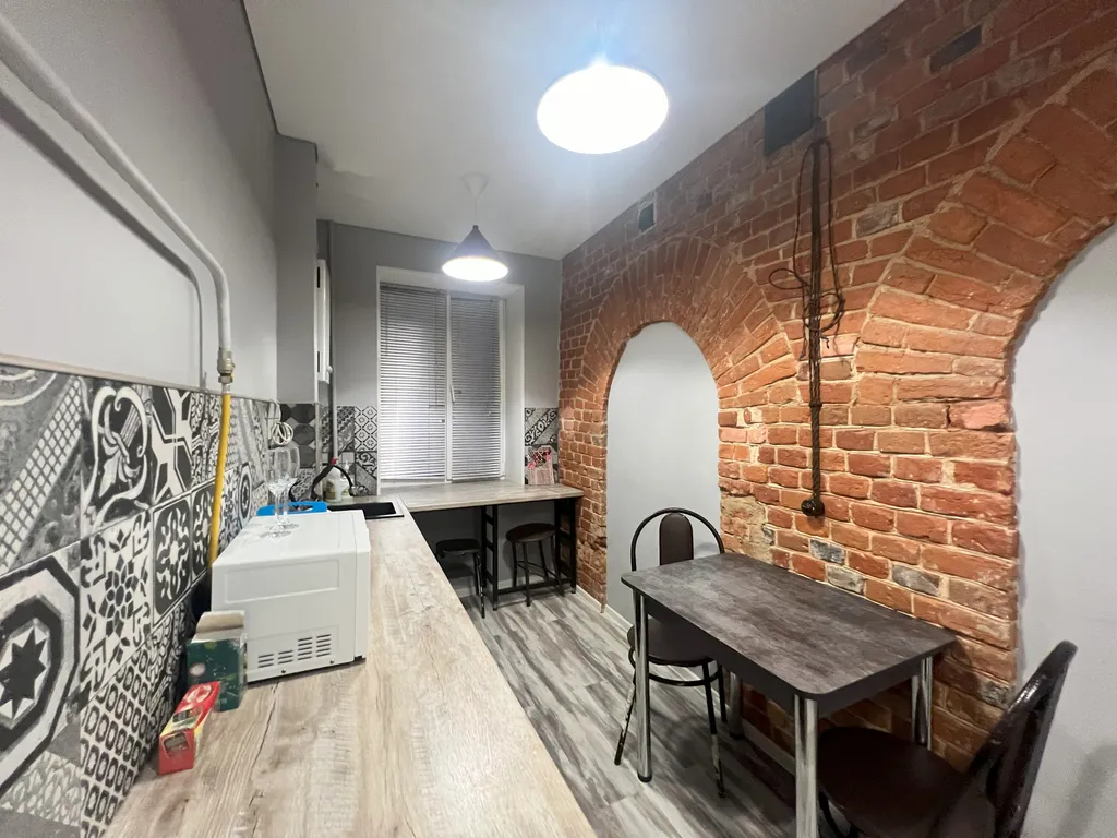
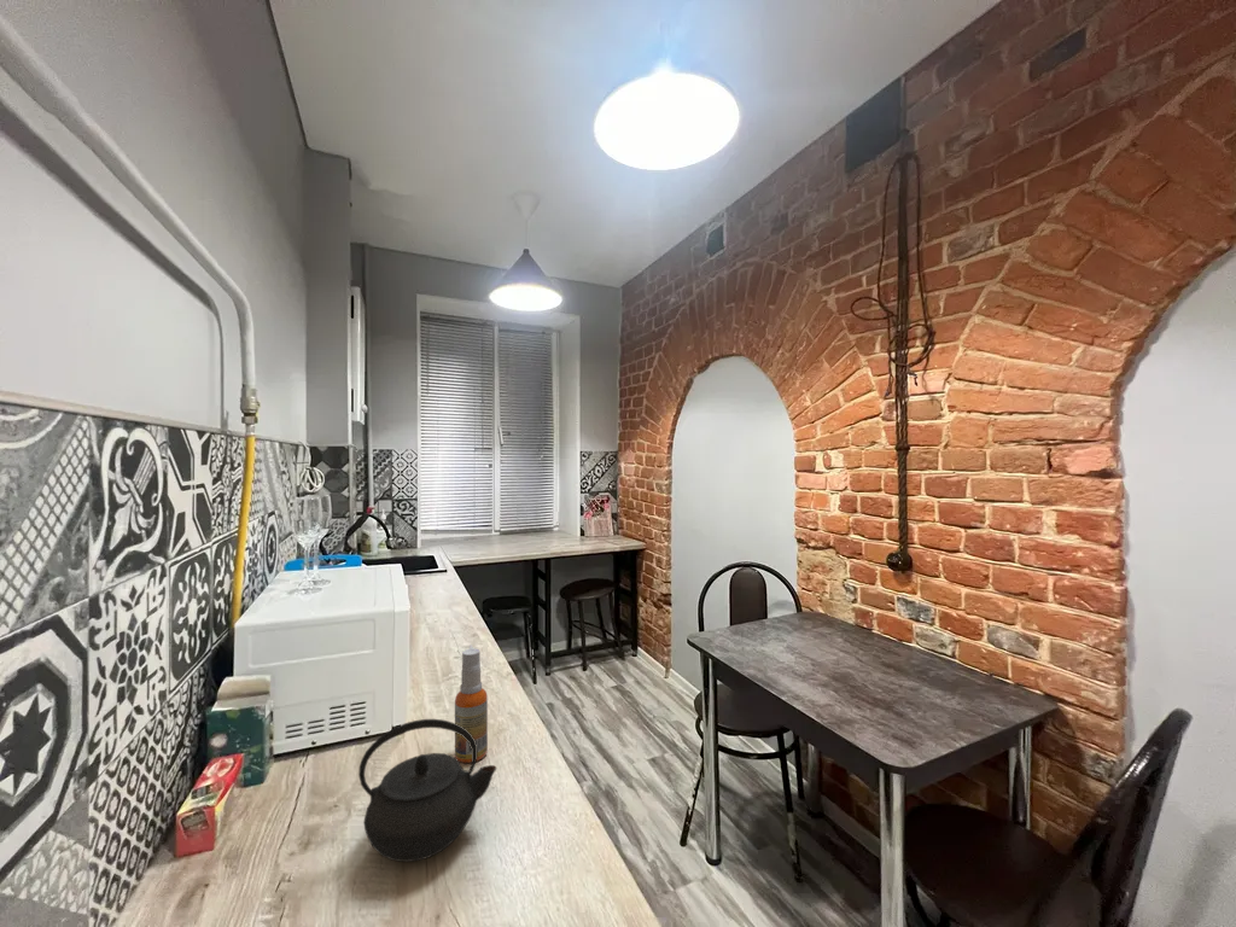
+ spray bottle [454,643,489,764]
+ kettle [357,718,497,863]
